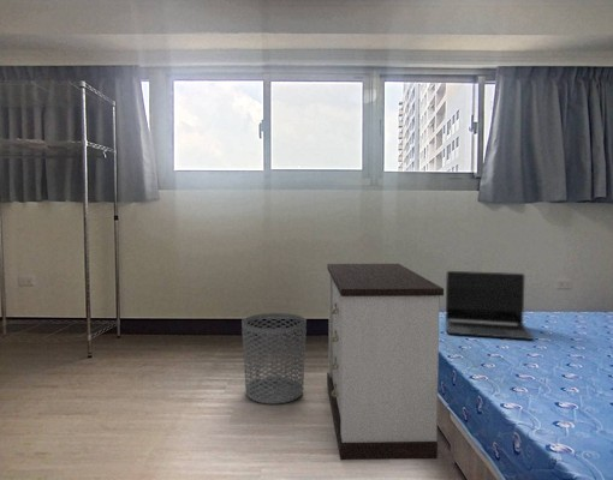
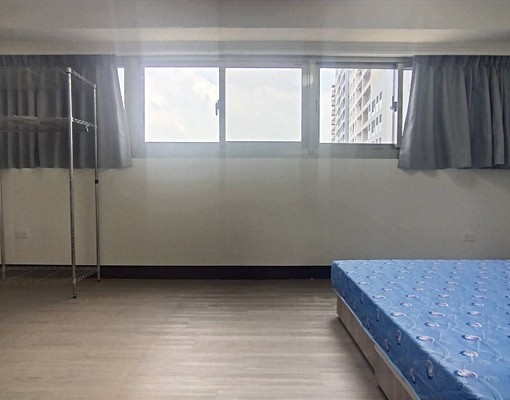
- laptop [445,270,535,341]
- waste bin [240,312,308,406]
- nightstand [326,263,445,461]
